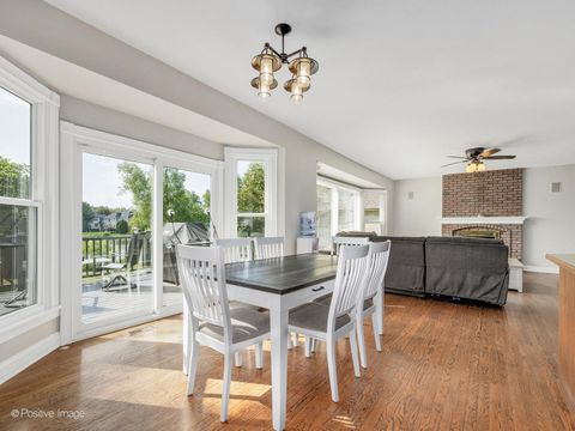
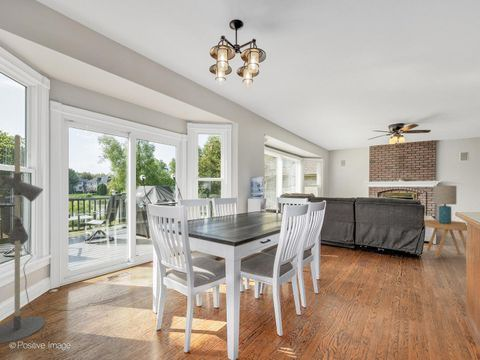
+ lamp [433,185,458,224]
+ side table [423,219,468,260]
+ floor lamp [0,134,131,345]
